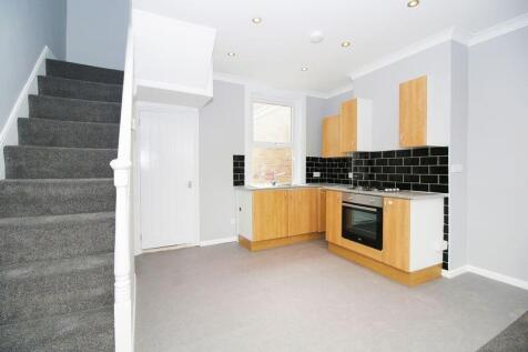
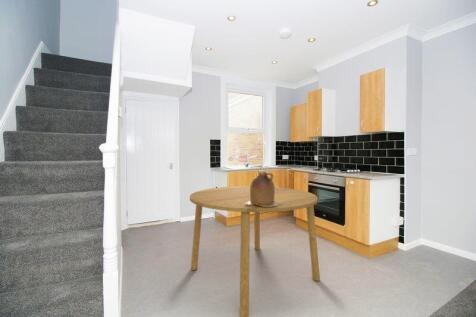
+ dining table [189,185,321,317]
+ ceramic jug [243,171,281,207]
